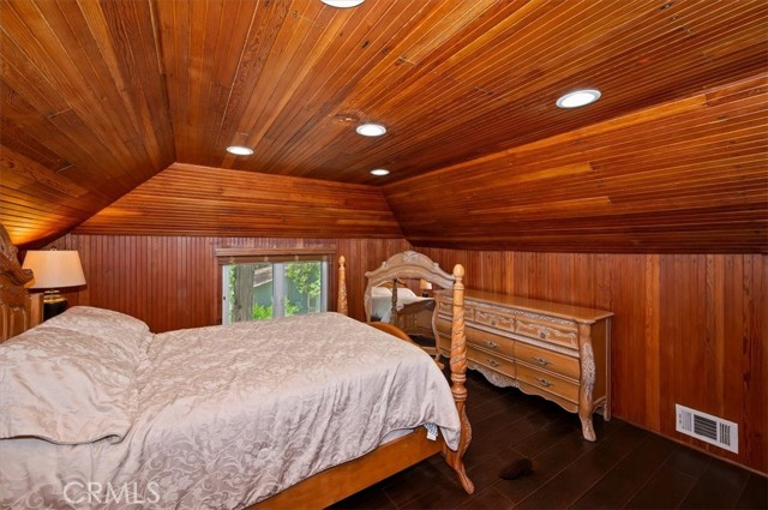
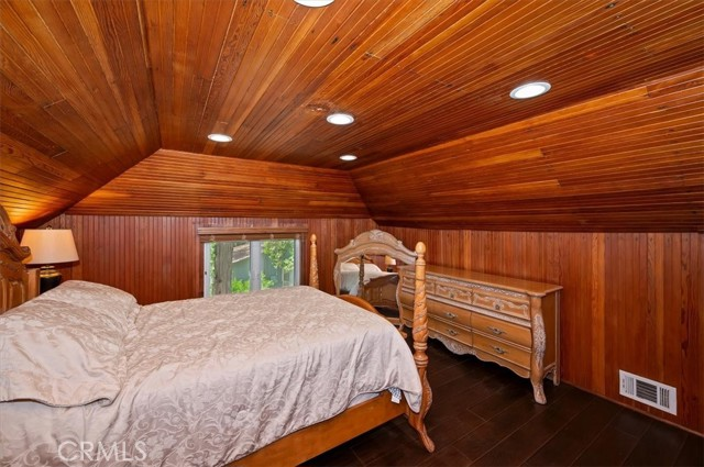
- shoe [498,456,534,480]
